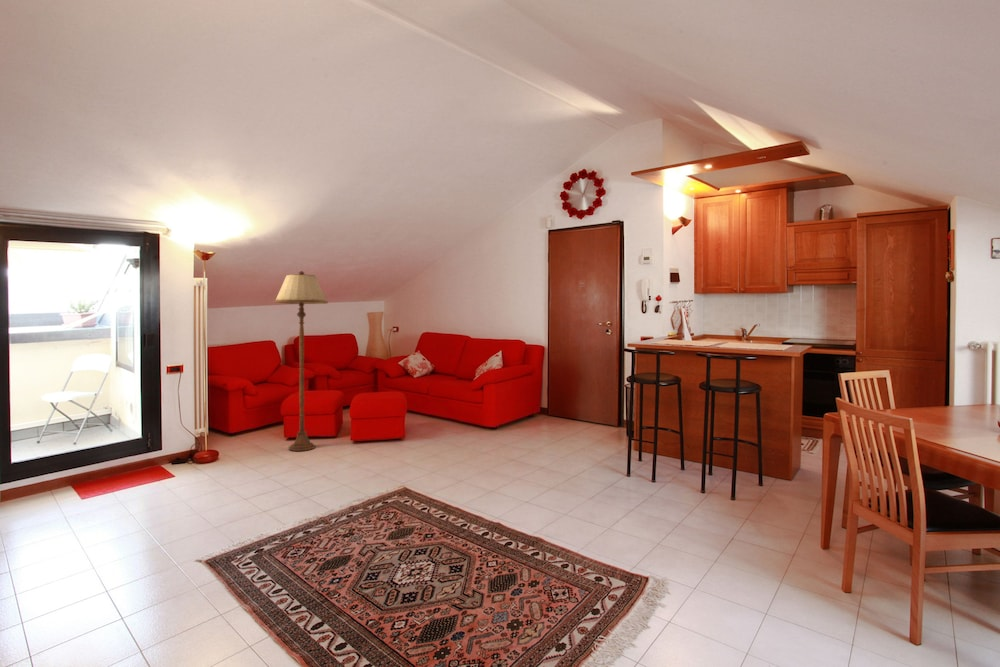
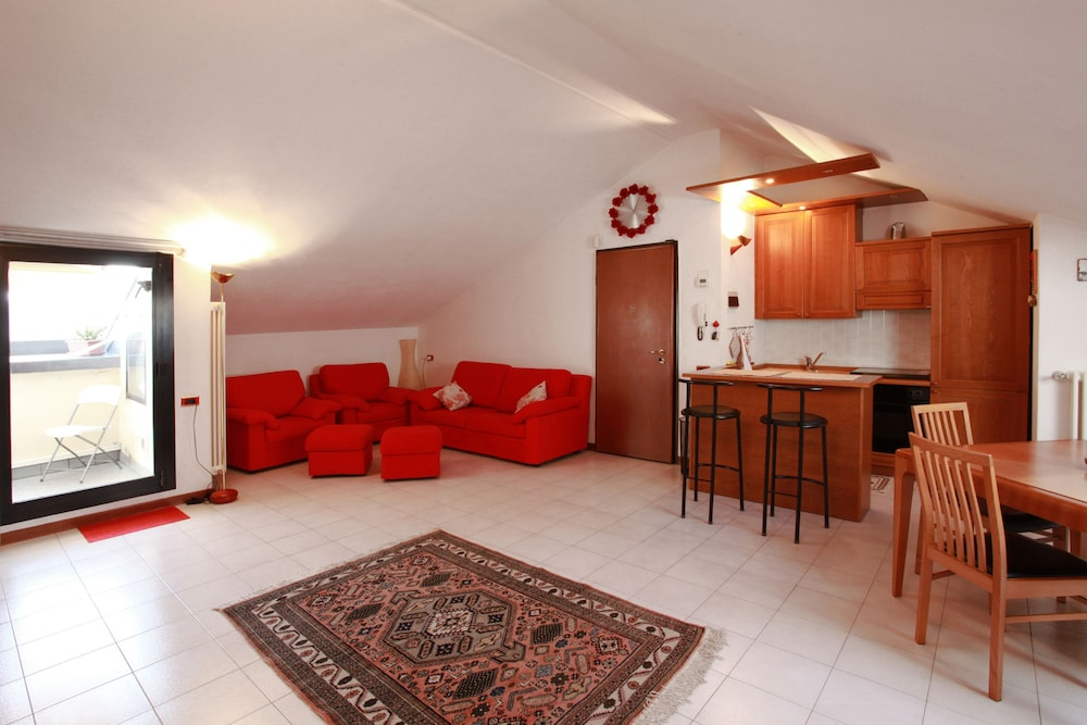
- floor lamp [273,270,329,452]
